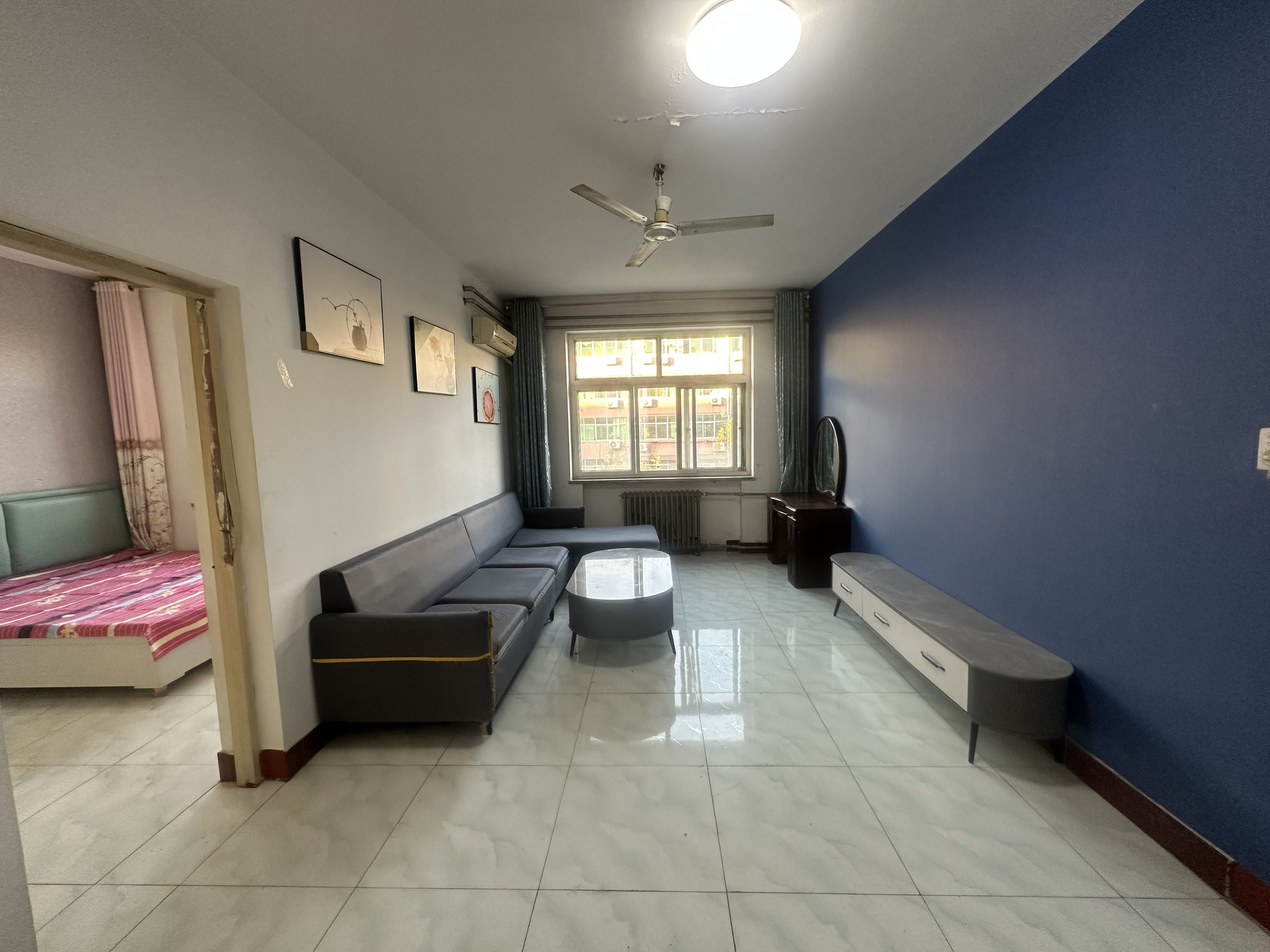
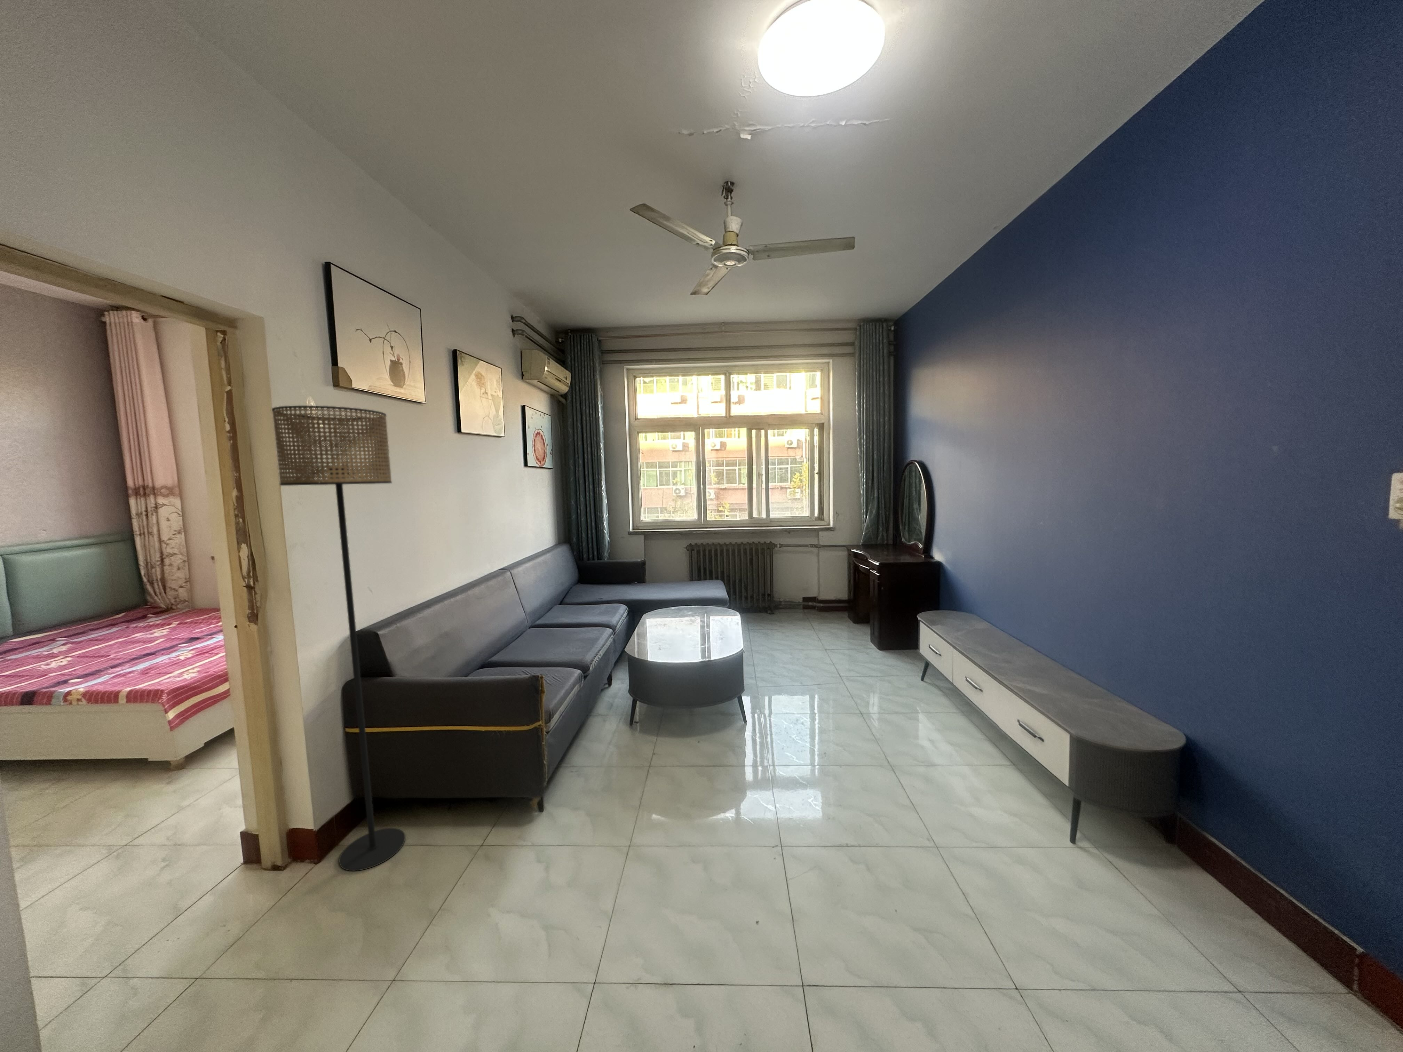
+ floor lamp [272,406,405,872]
